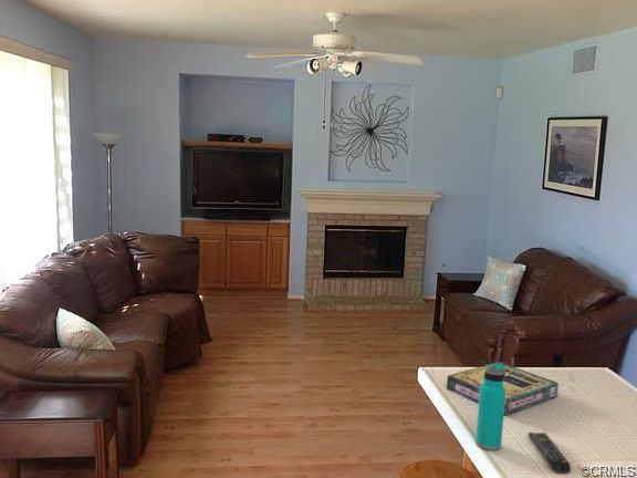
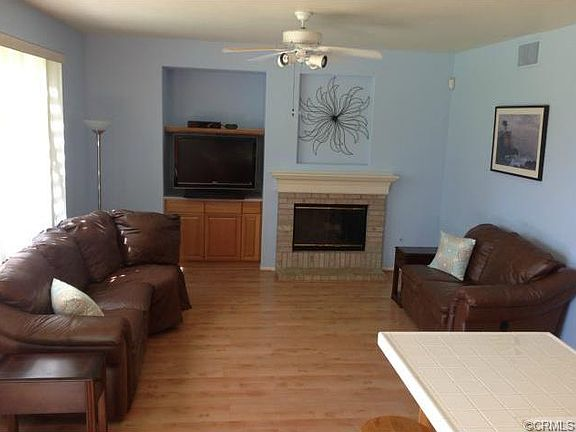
- remote control [528,432,572,475]
- water bottle [474,362,505,451]
- video game box [446,361,560,416]
